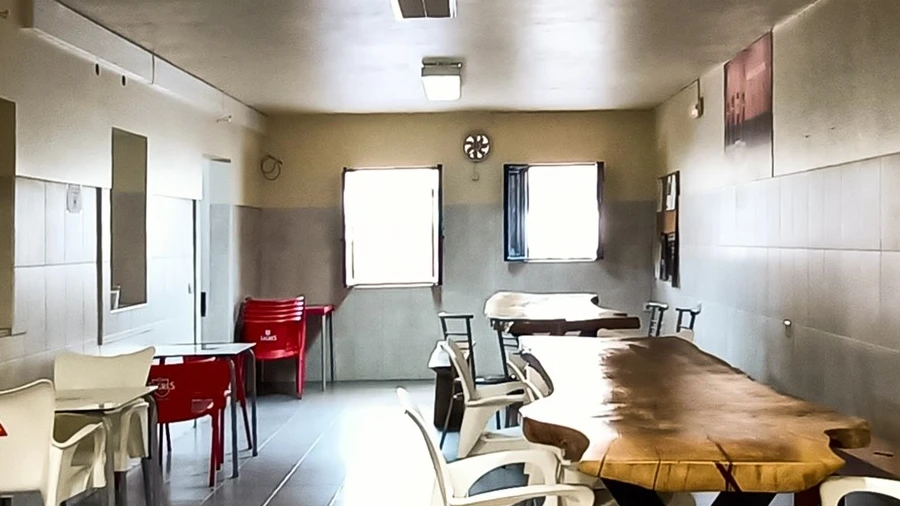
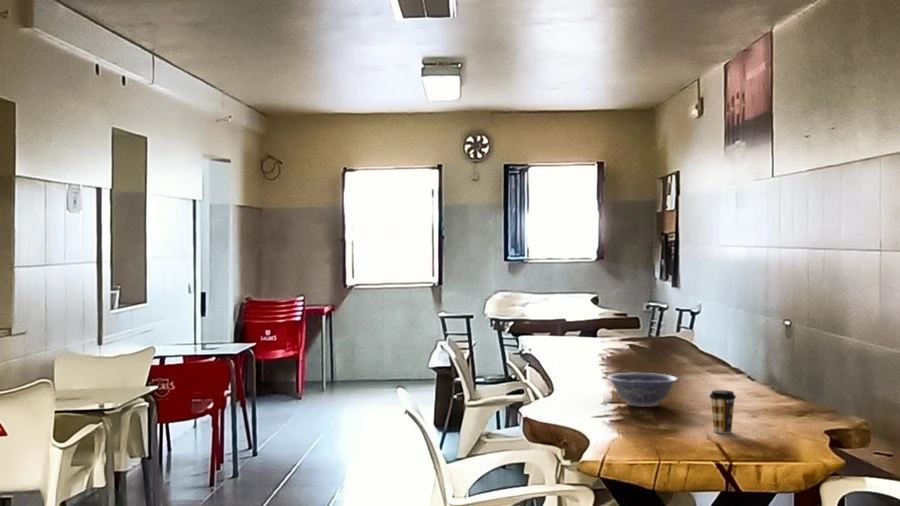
+ decorative bowl [606,372,680,408]
+ coffee cup [708,389,737,434]
